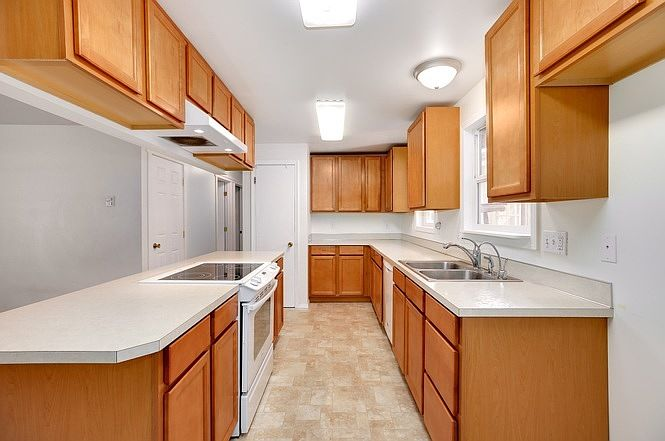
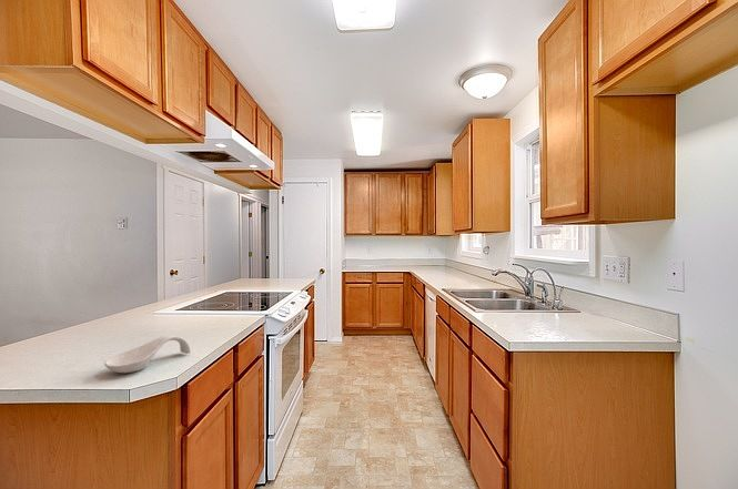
+ spoon rest [103,335,192,375]
